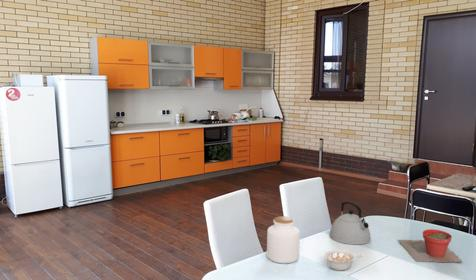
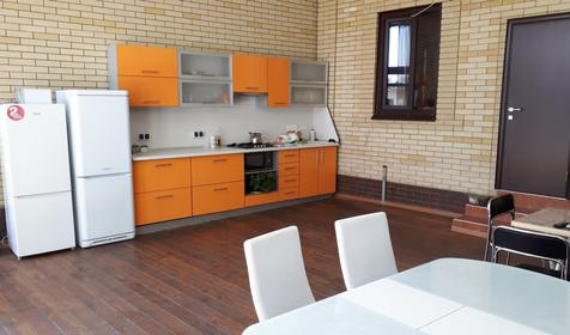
- jar [266,215,301,264]
- legume [323,249,363,271]
- kettle [329,201,372,245]
- plant pot [398,228,463,263]
